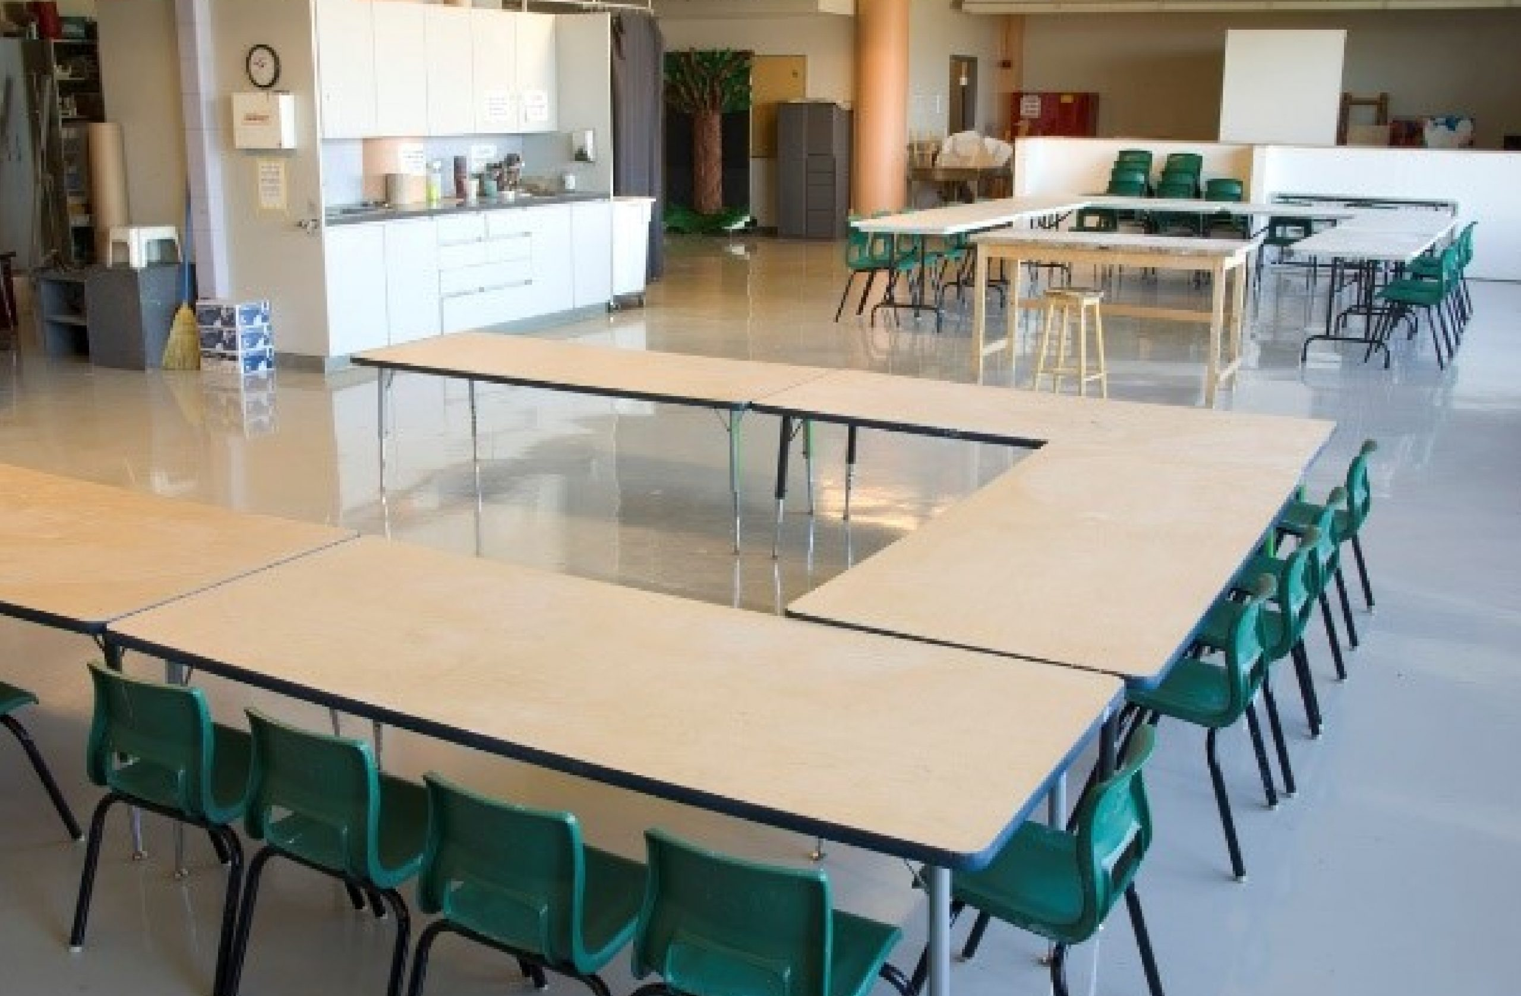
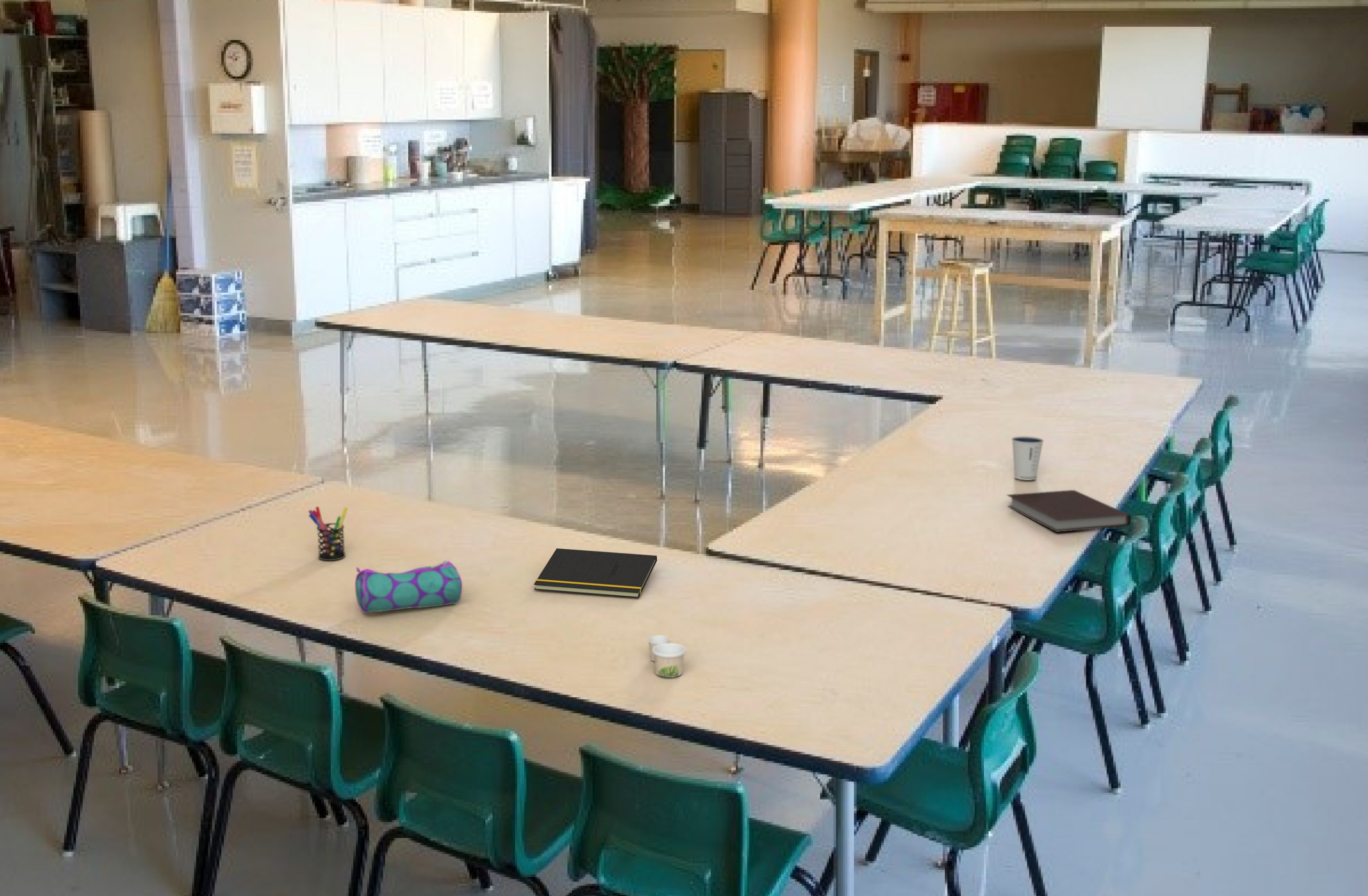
+ pencil case [355,560,463,613]
+ paper cup [647,635,686,678]
+ notepad [533,548,658,598]
+ pen holder [308,506,348,561]
+ dixie cup [1011,435,1044,481]
+ notebook [1006,489,1131,533]
